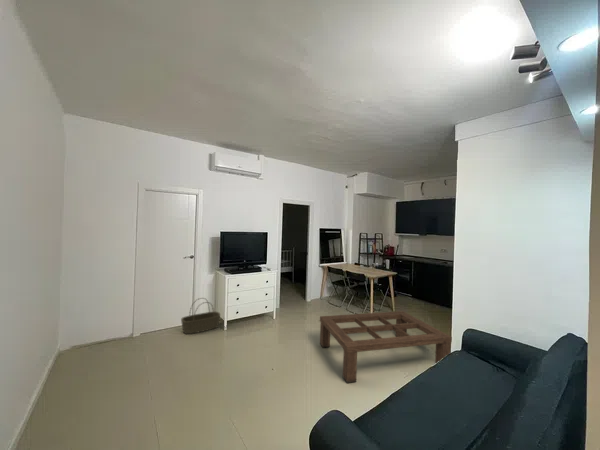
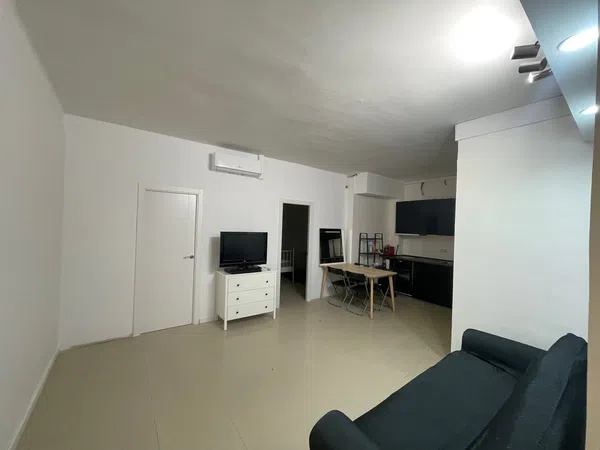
- basket [180,297,221,335]
- coffee table [319,310,453,384]
